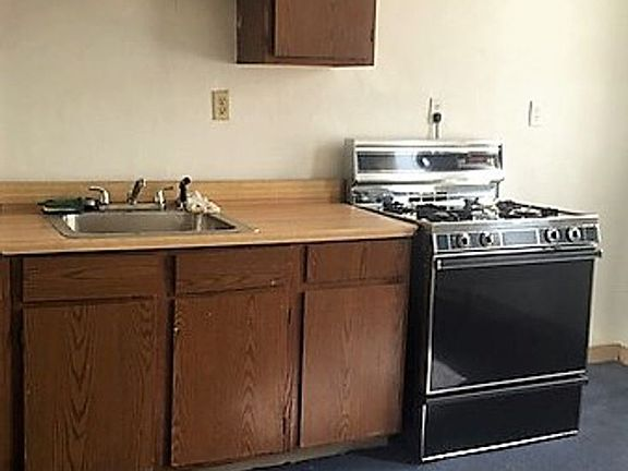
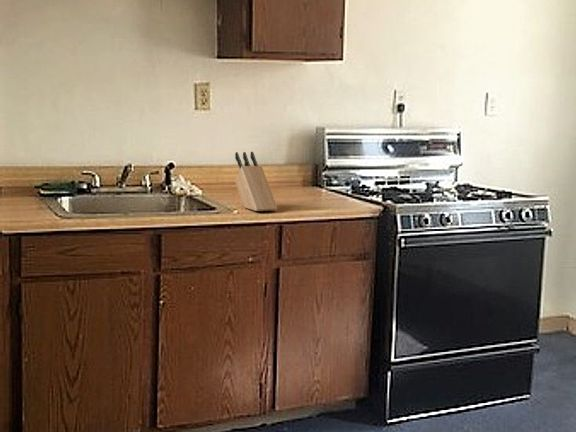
+ knife block [234,151,279,212]
